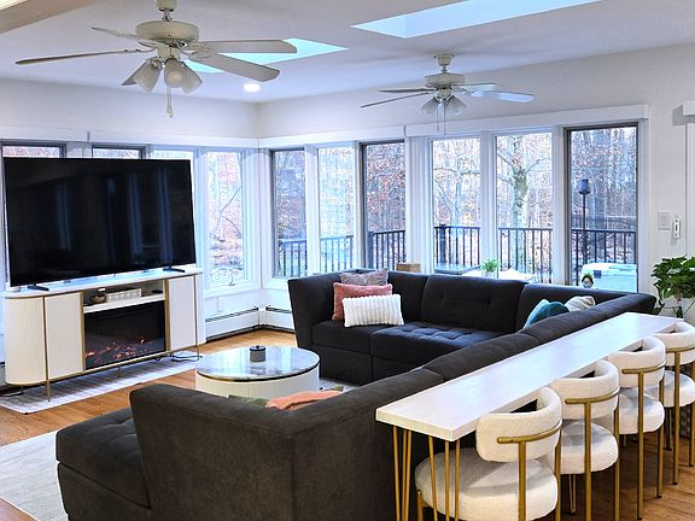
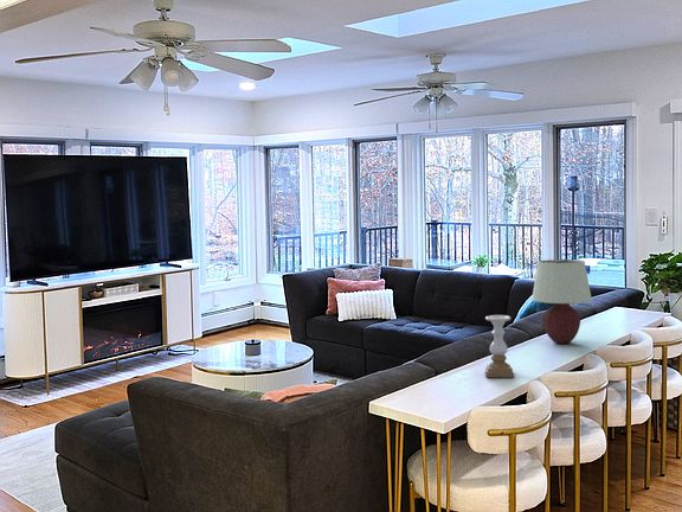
+ candle holder [484,314,515,379]
+ table lamp [530,258,593,345]
